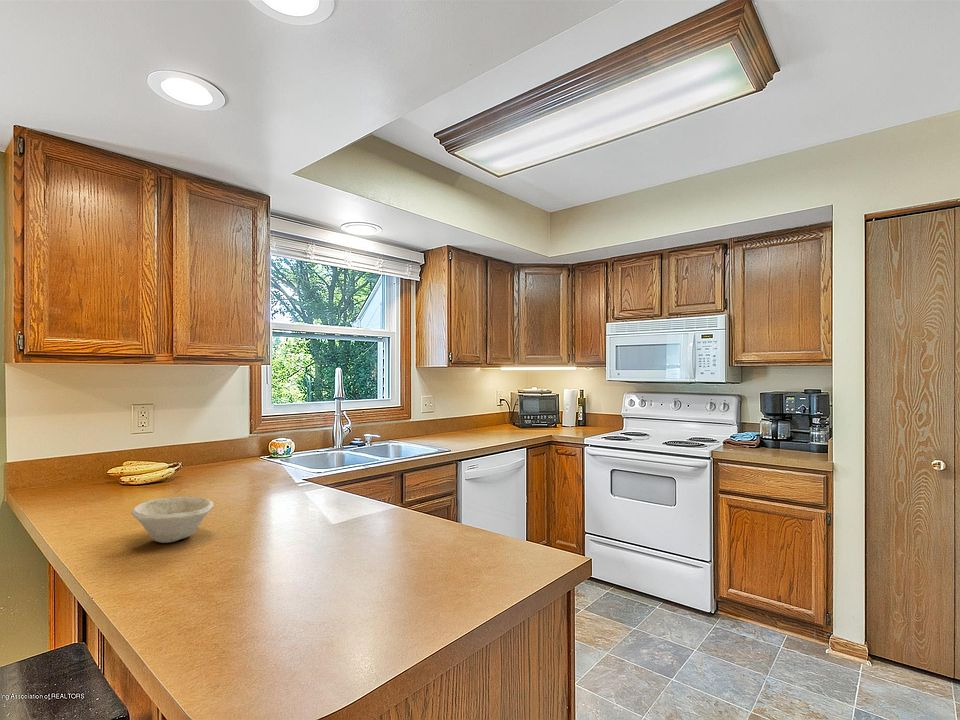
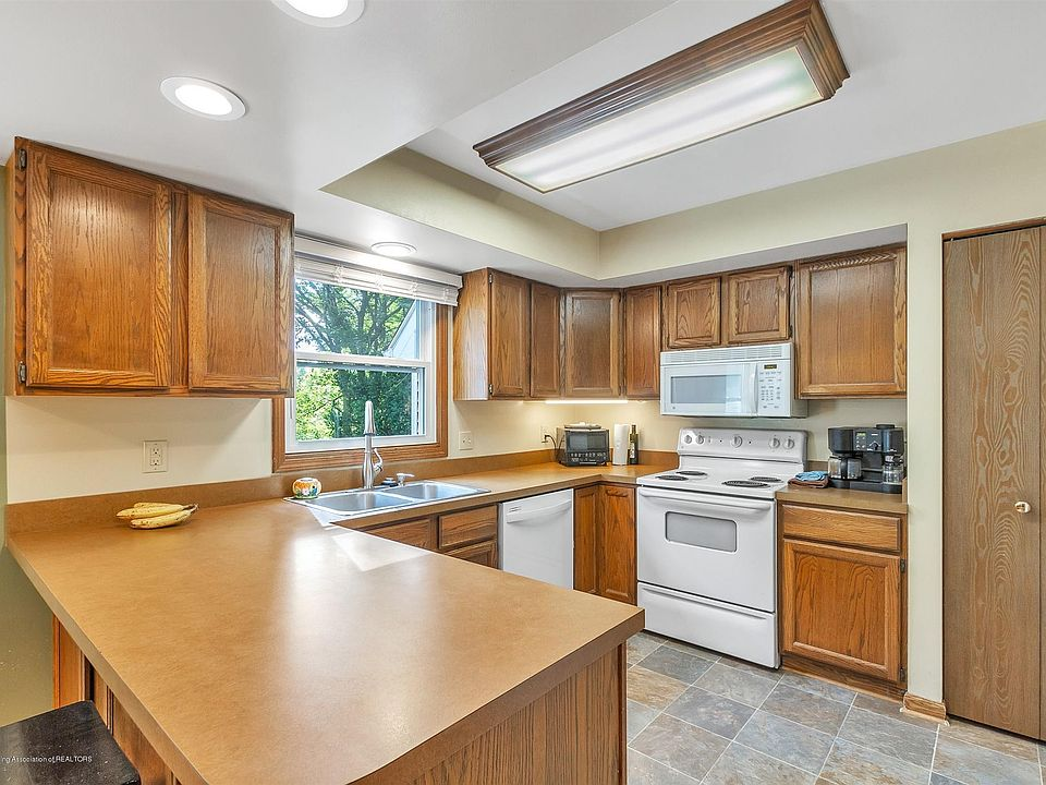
- bowl [130,495,214,544]
